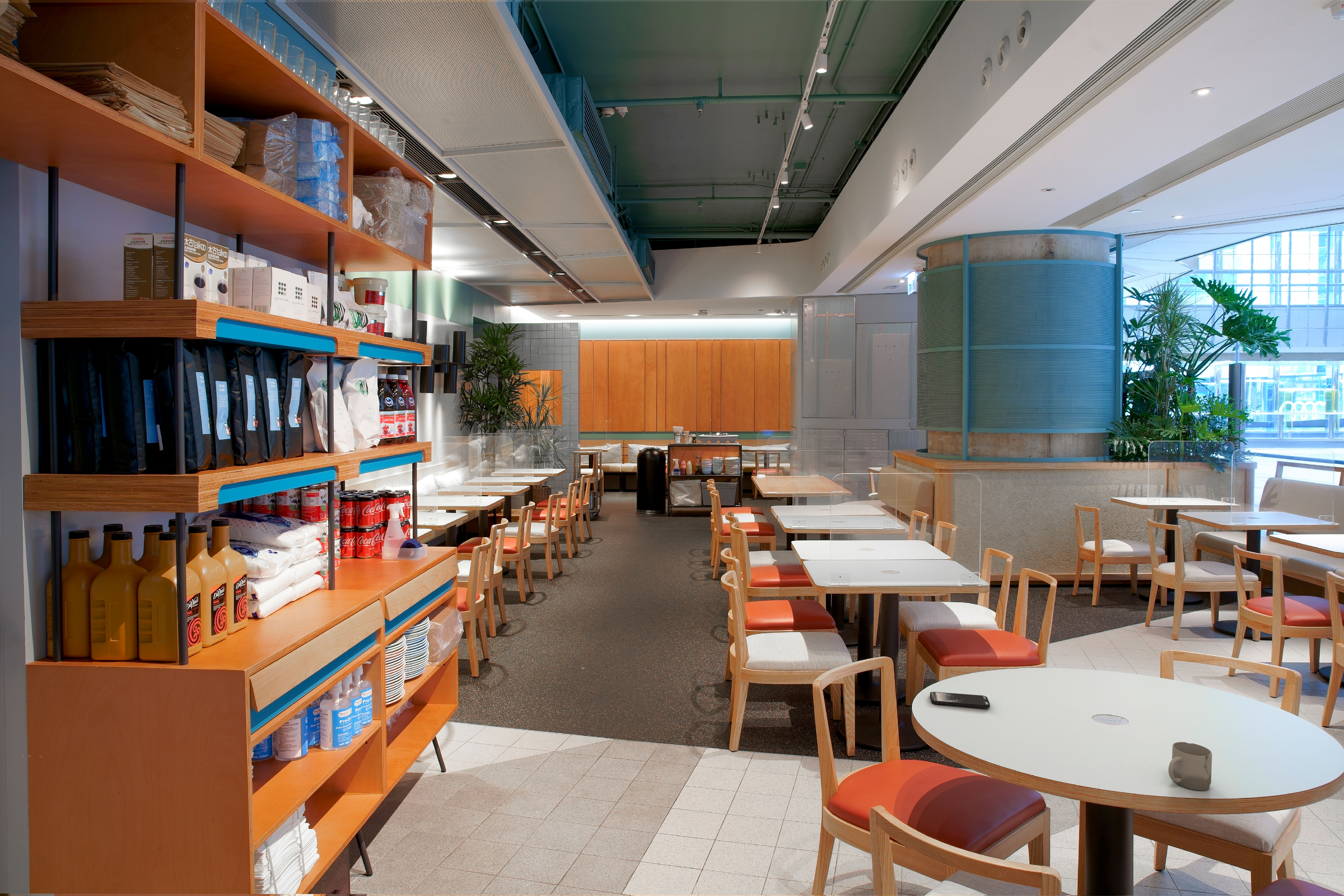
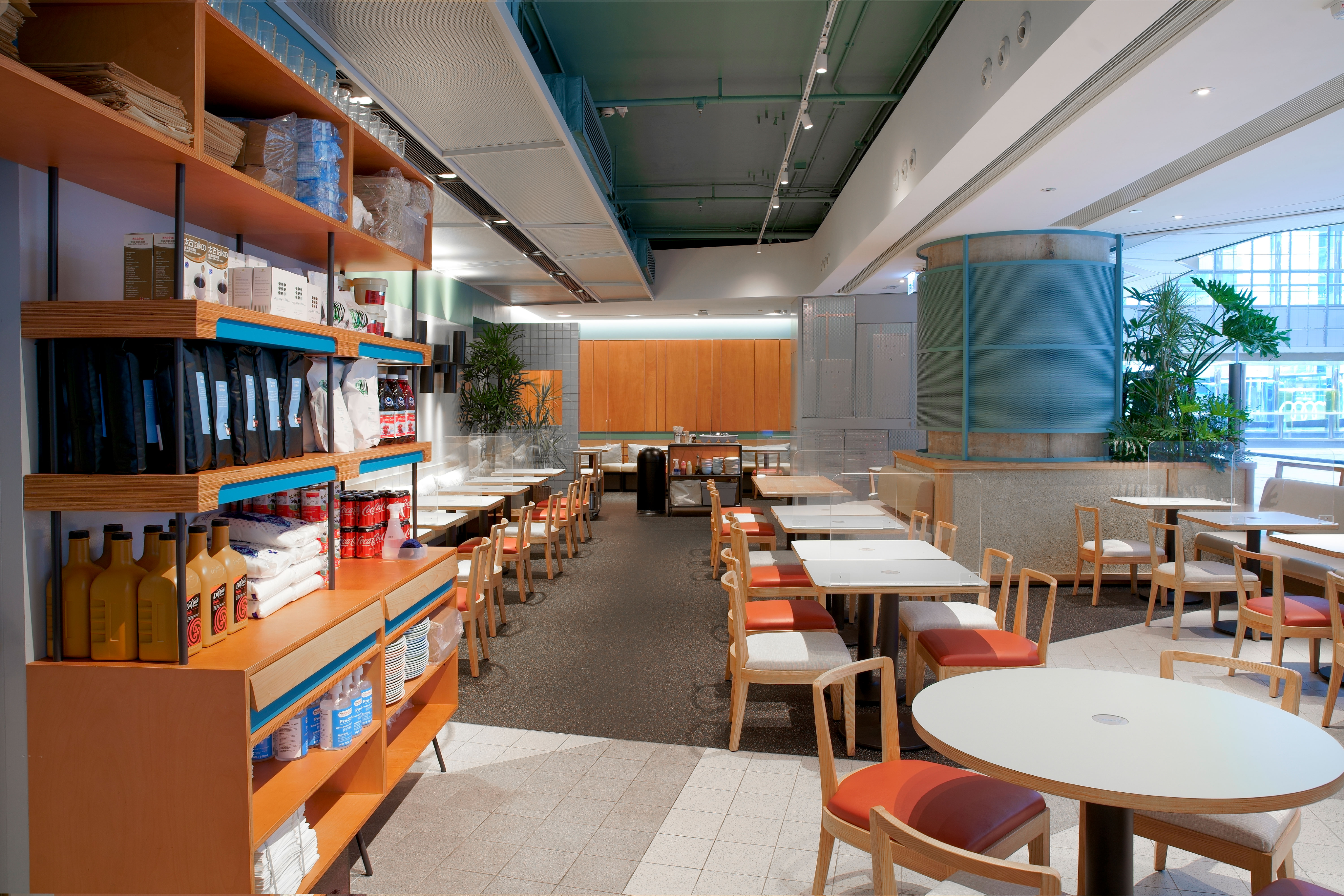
- smartphone [930,692,990,708]
- cup [1168,741,1212,791]
